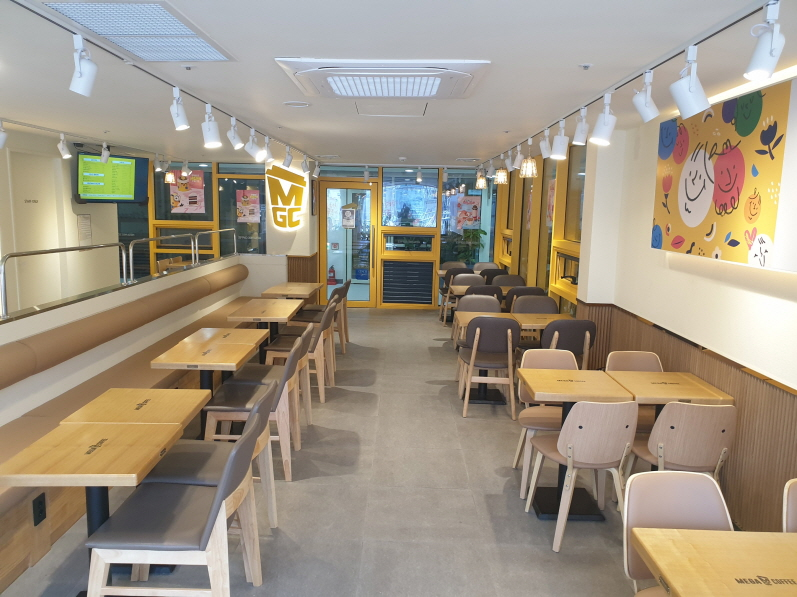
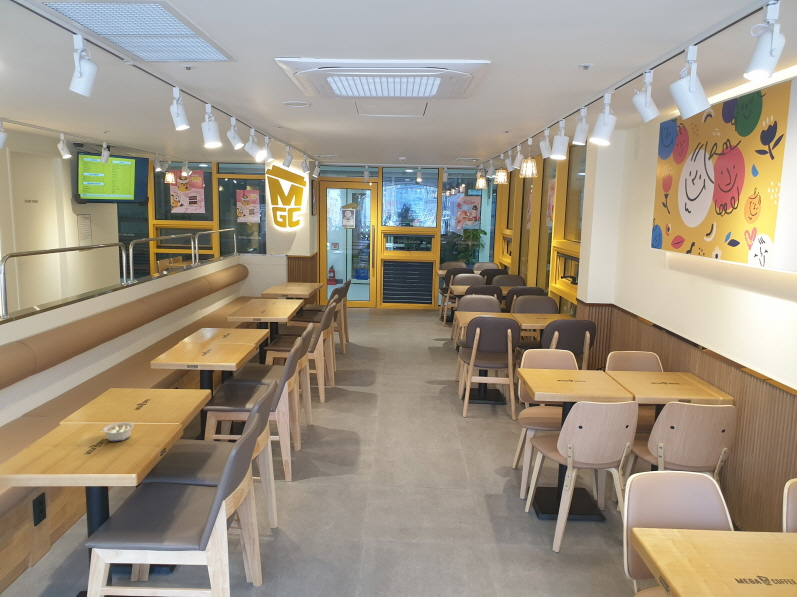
+ legume [99,421,135,442]
